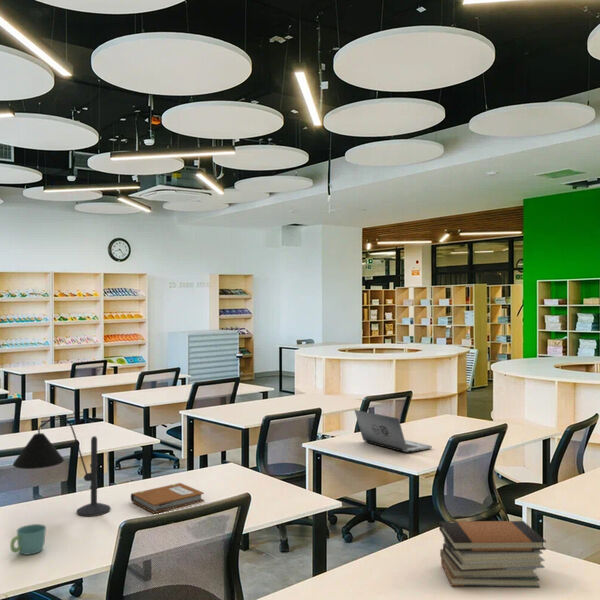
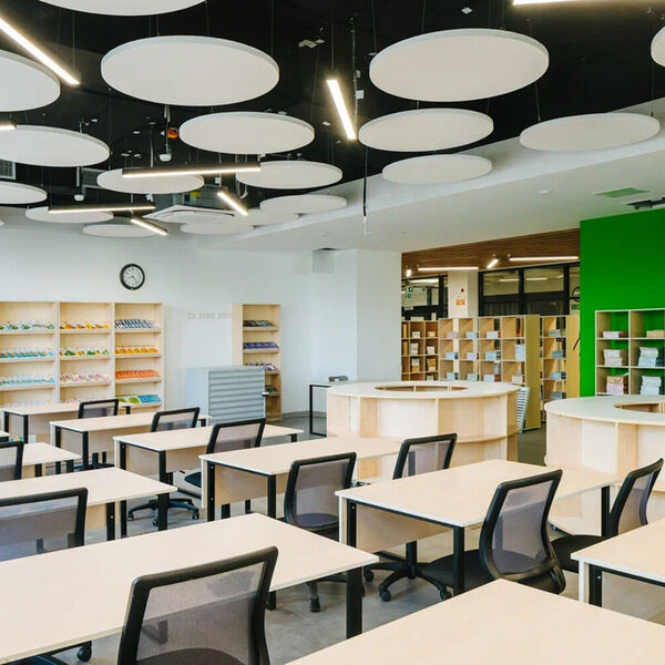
- notebook [130,482,205,514]
- book stack [438,520,547,588]
- mug [9,523,47,556]
- laptop [354,409,433,453]
- desk lamp [12,415,112,517]
